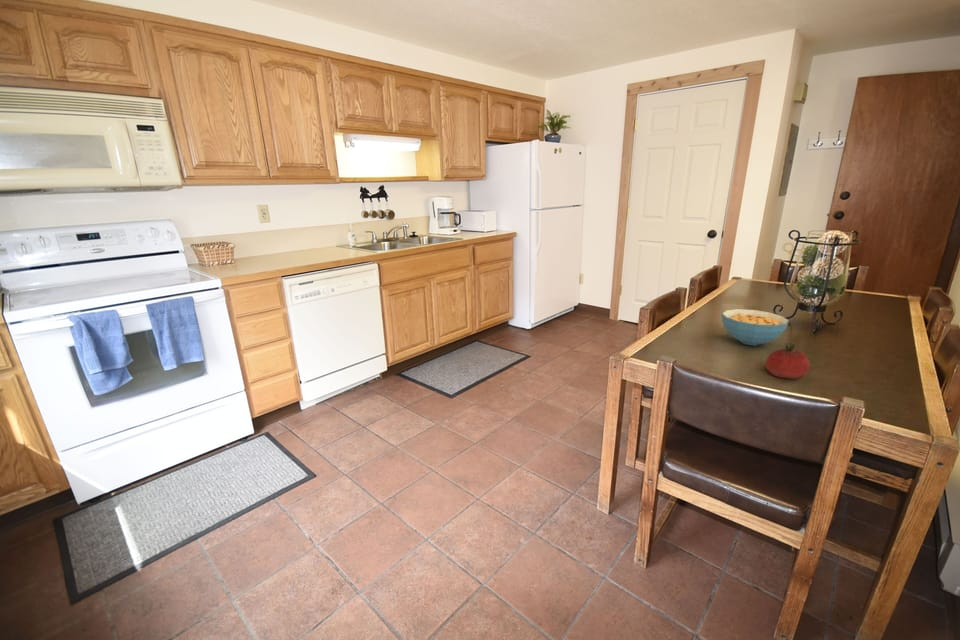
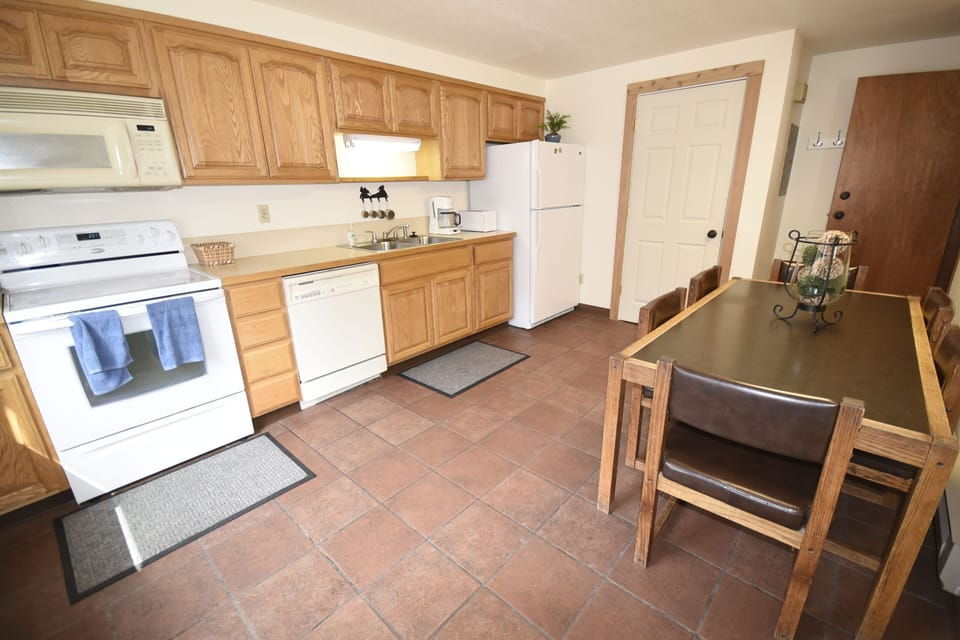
- cereal bowl [721,308,790,346]
- fruit [765,342,811,380]
